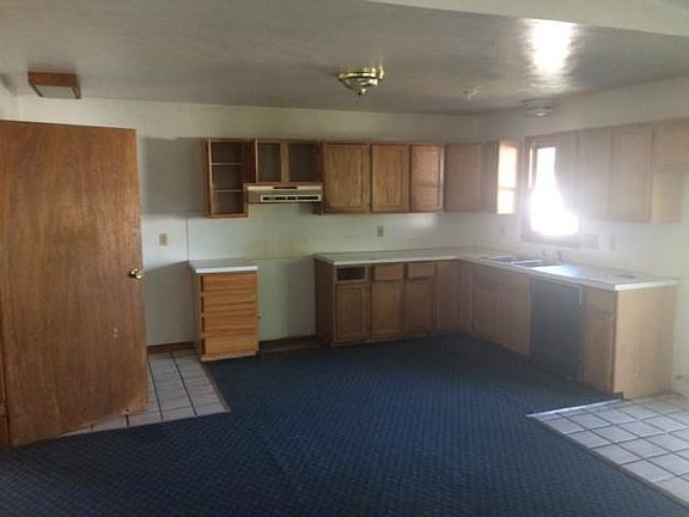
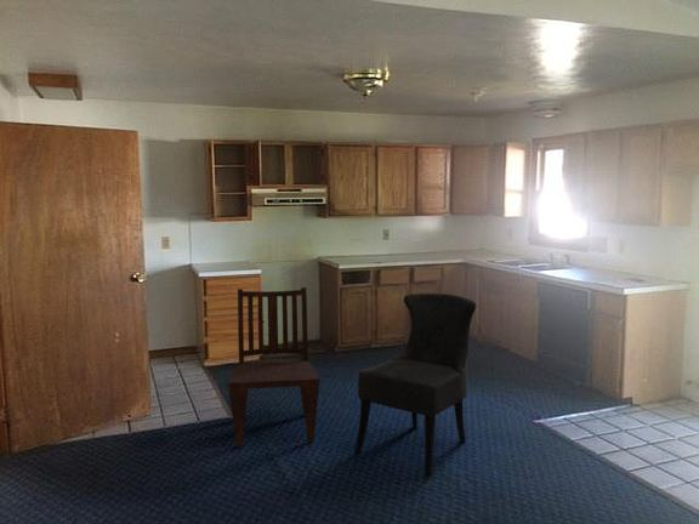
+ dining chair [353,292,477,478]
+ dining chair [227,286,320,448]
